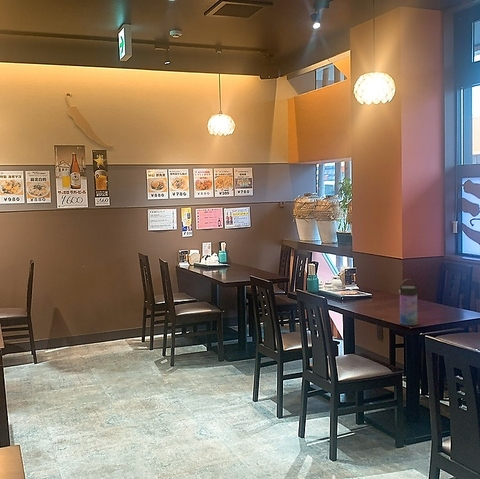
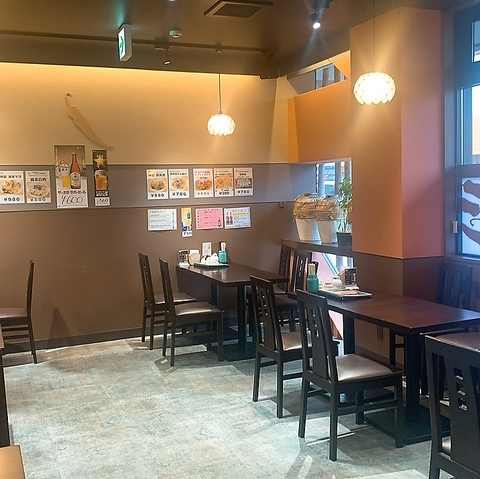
- water bottle [398,278,419,326]
